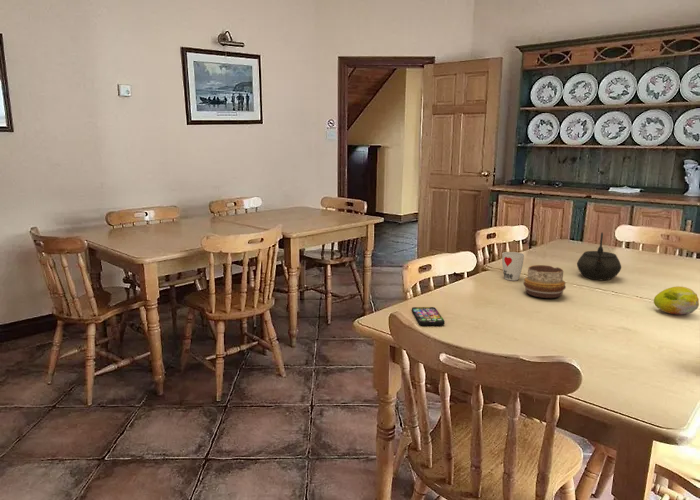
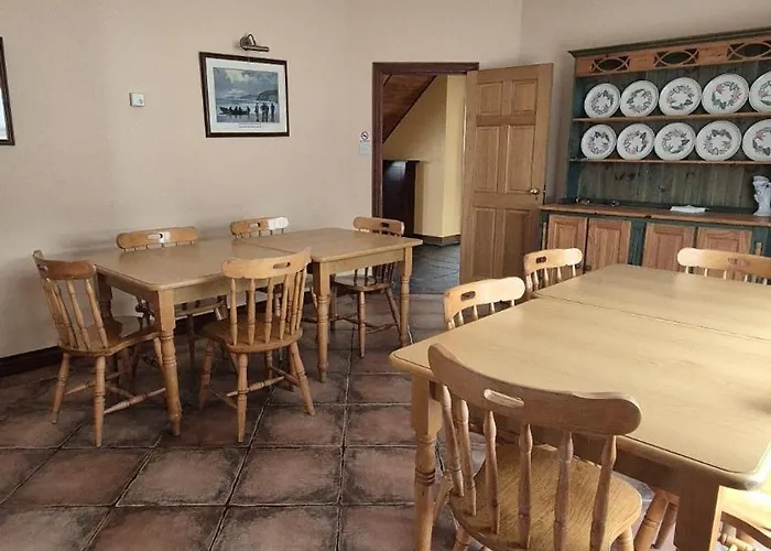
- kettle [576,232,622,281]
- fruit [653,285,700,316]
- decorative bowl [523,264,567,299]
- cup [501,251,525,282]
- smartphone [411,306,446,326]
